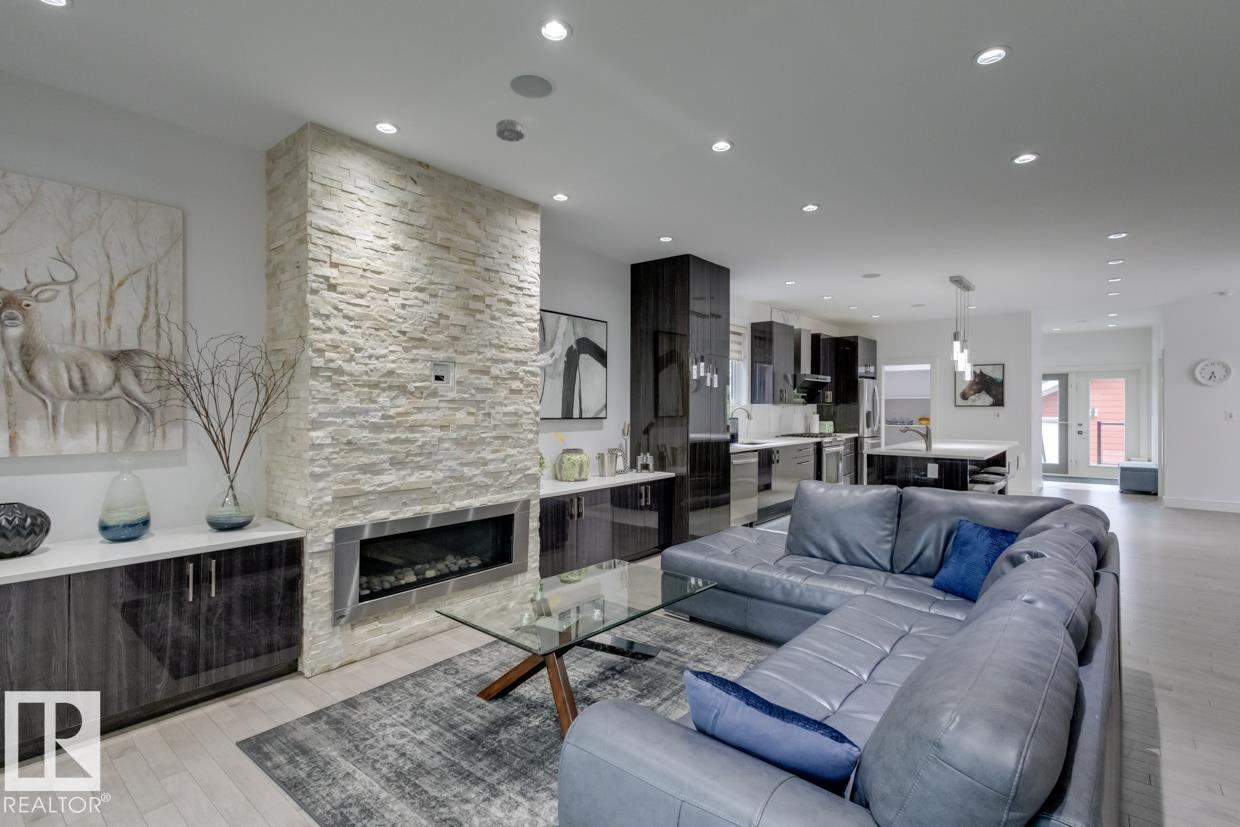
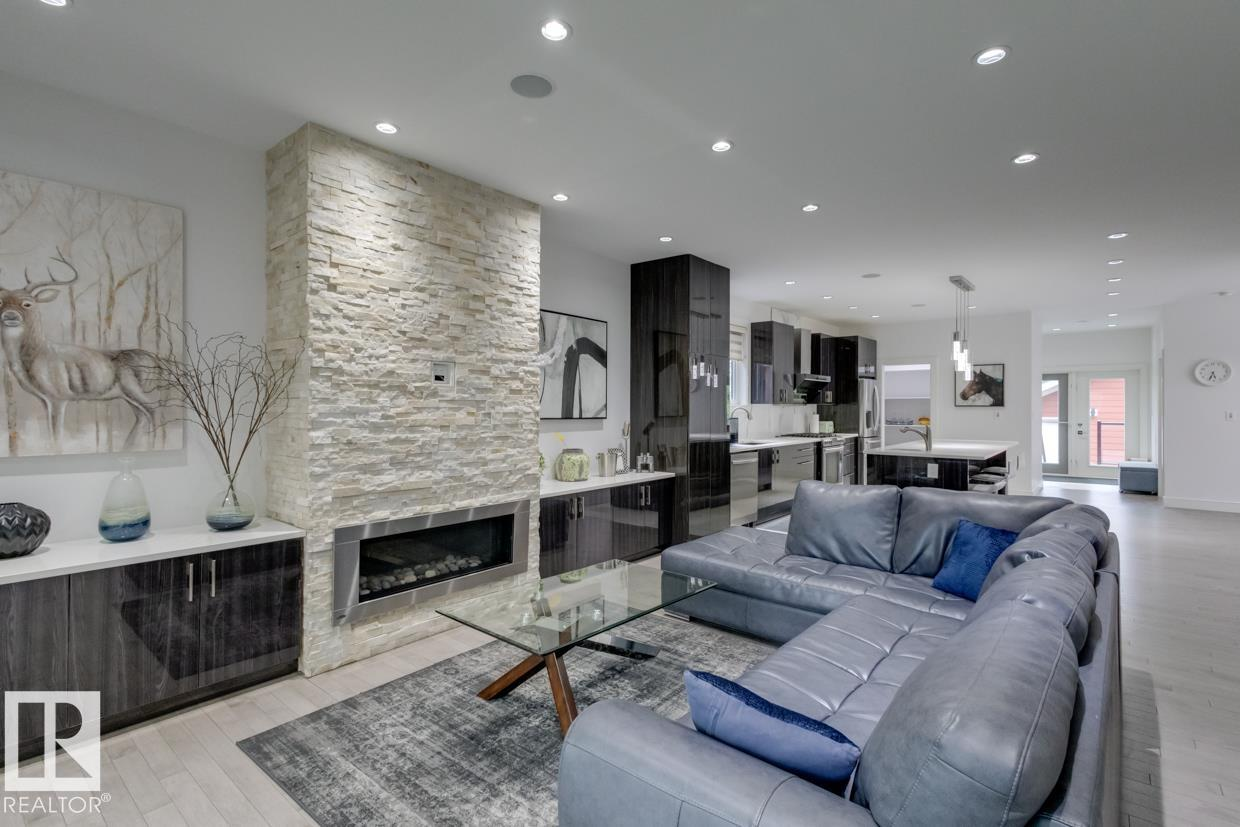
- smoke detector [495,118,525,143]
